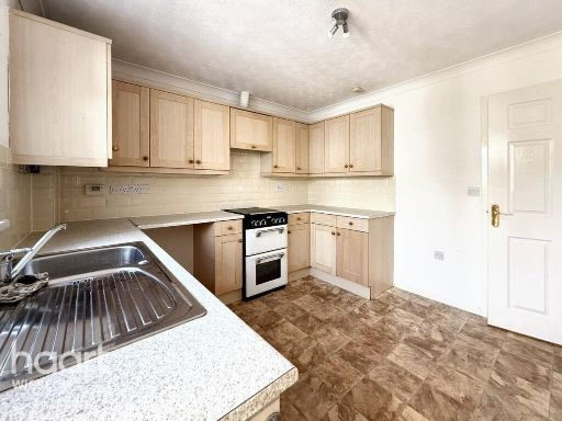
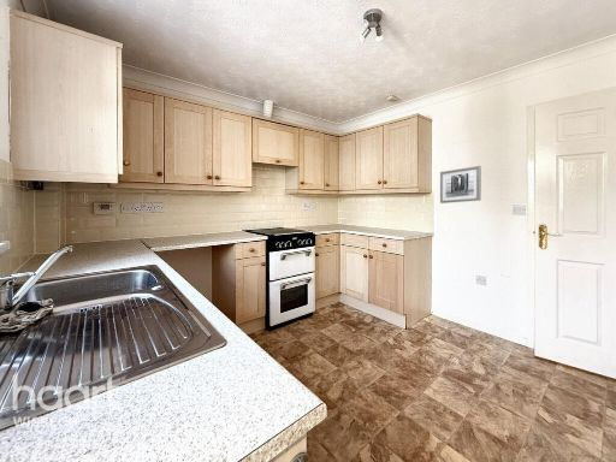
+ wall art [439,165,482,205]
